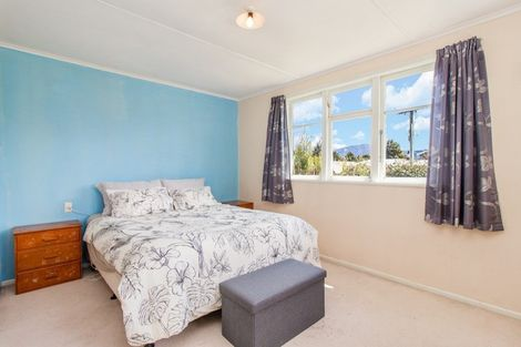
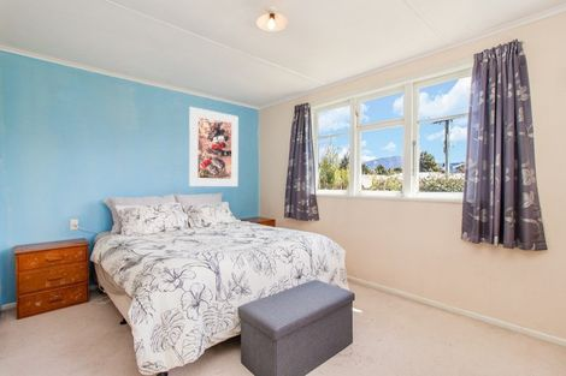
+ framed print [188,106,240,187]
